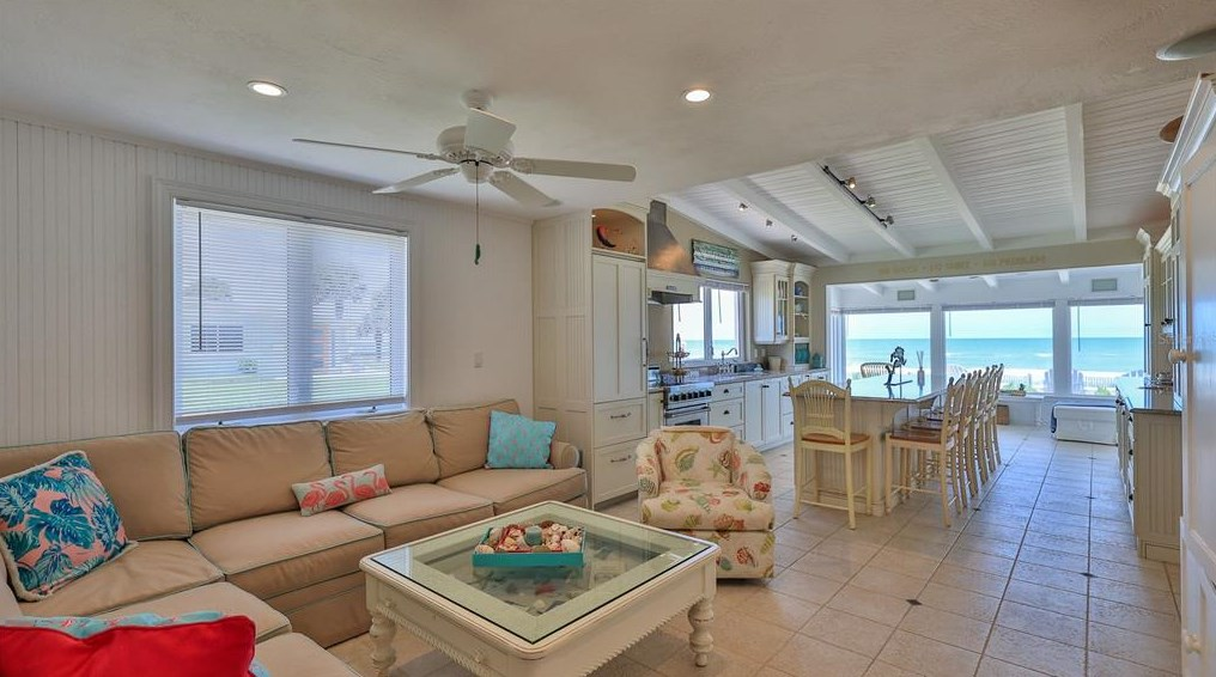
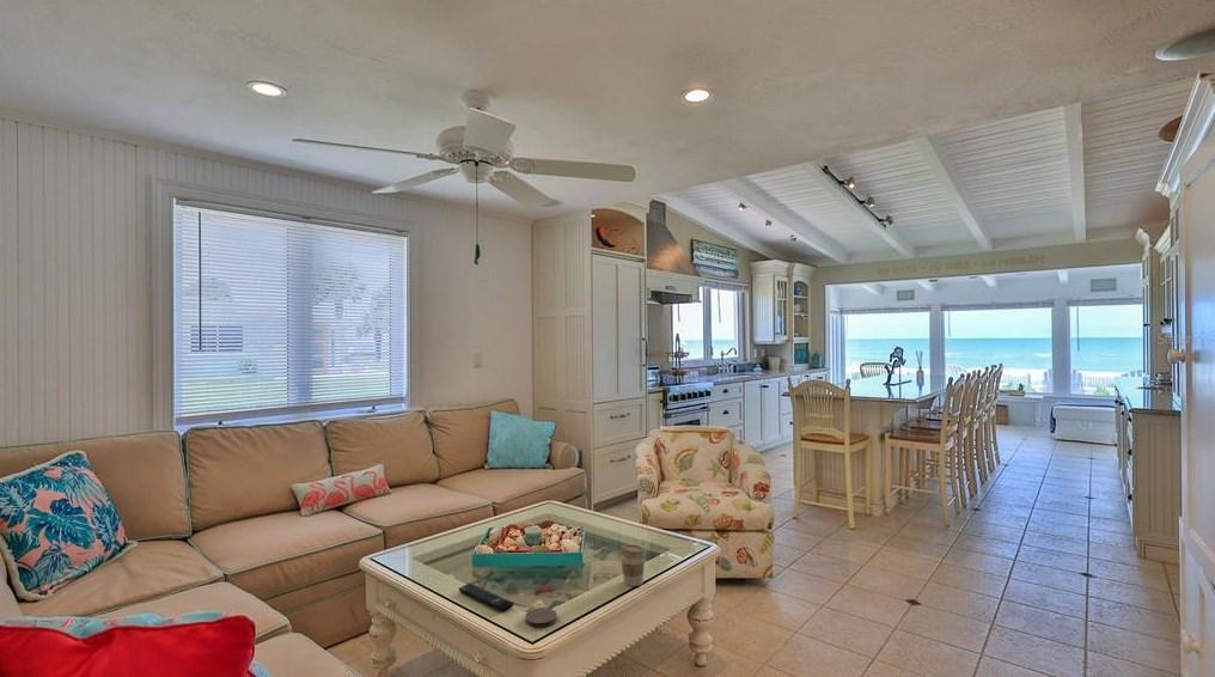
+ coaster [524,606,558,629]
+ remote control [458,583,514,612]
+ coffee cup [619,543,647,587]
